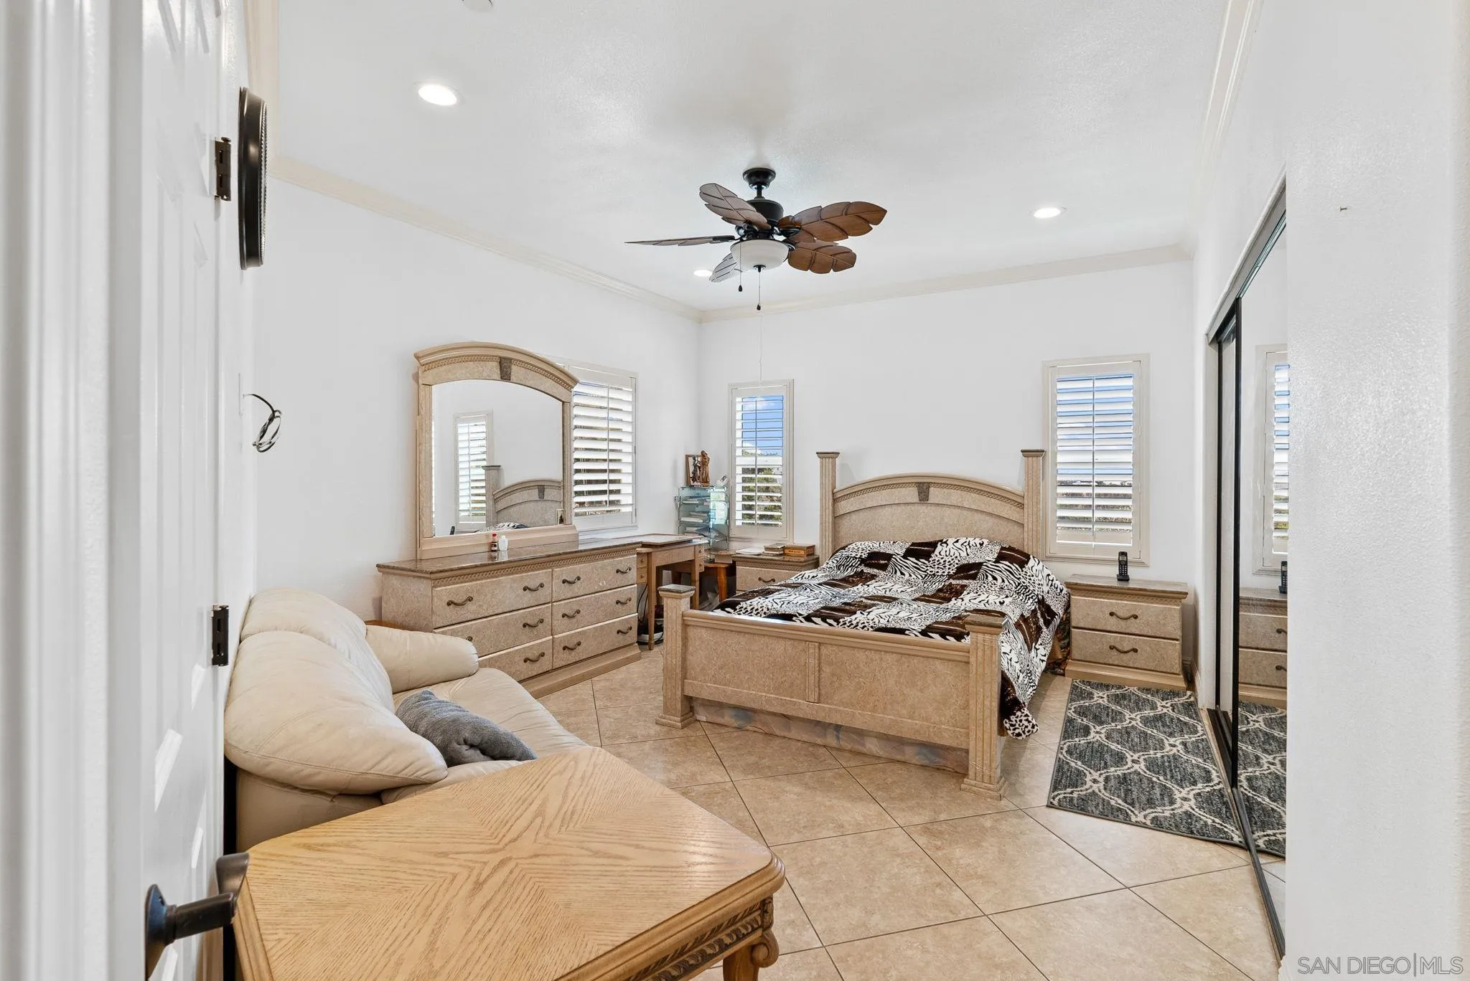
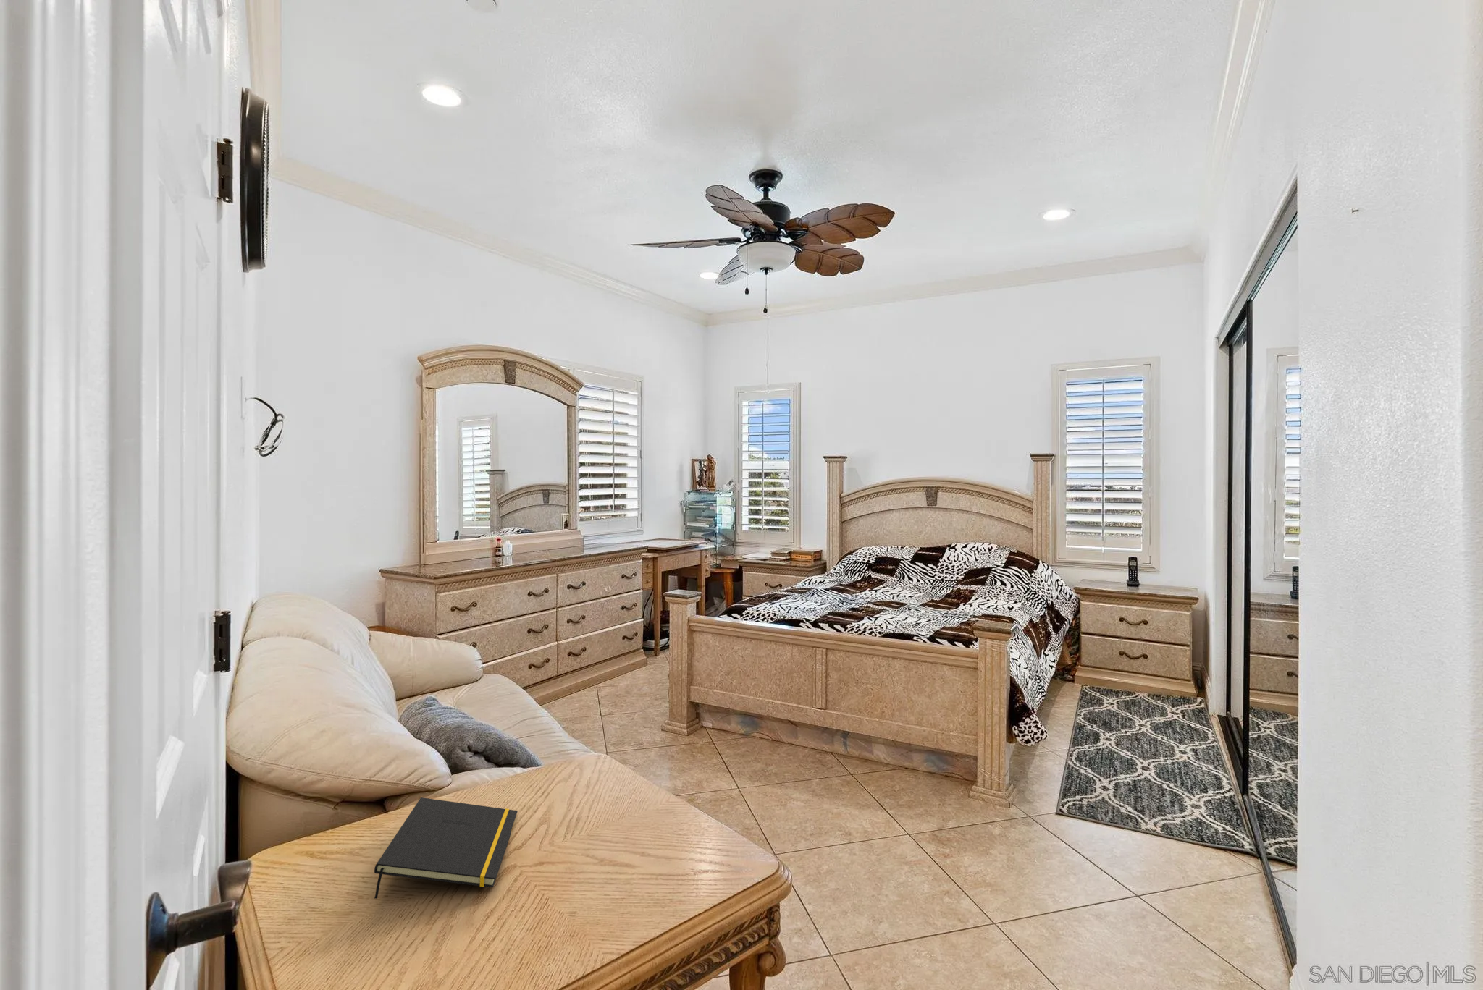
+ notepad [374,797,518,899]
